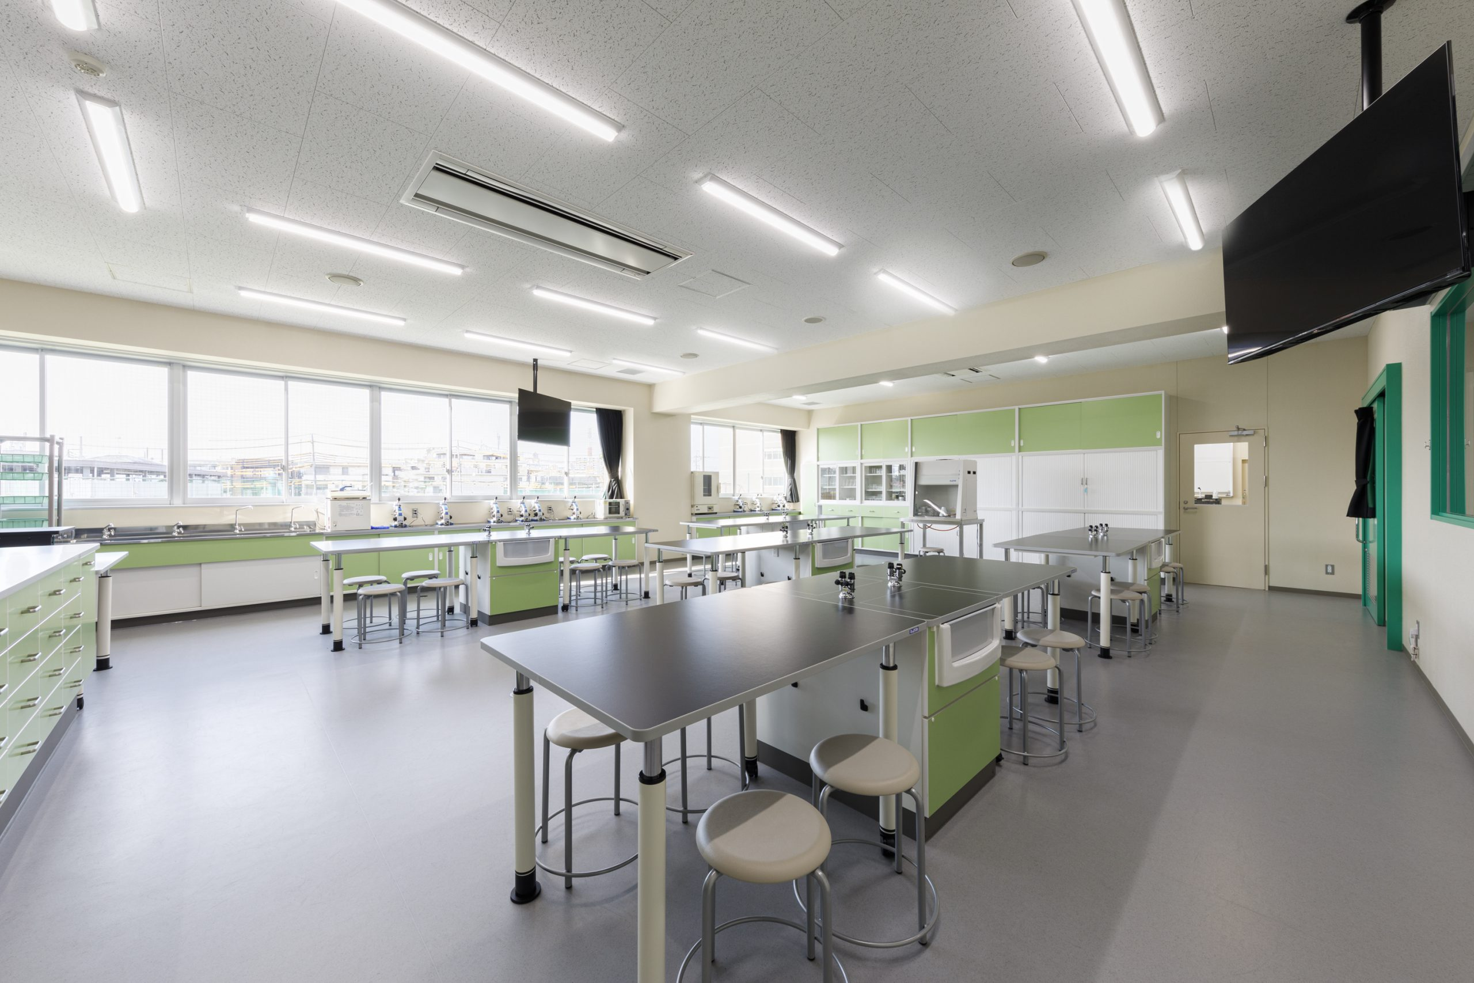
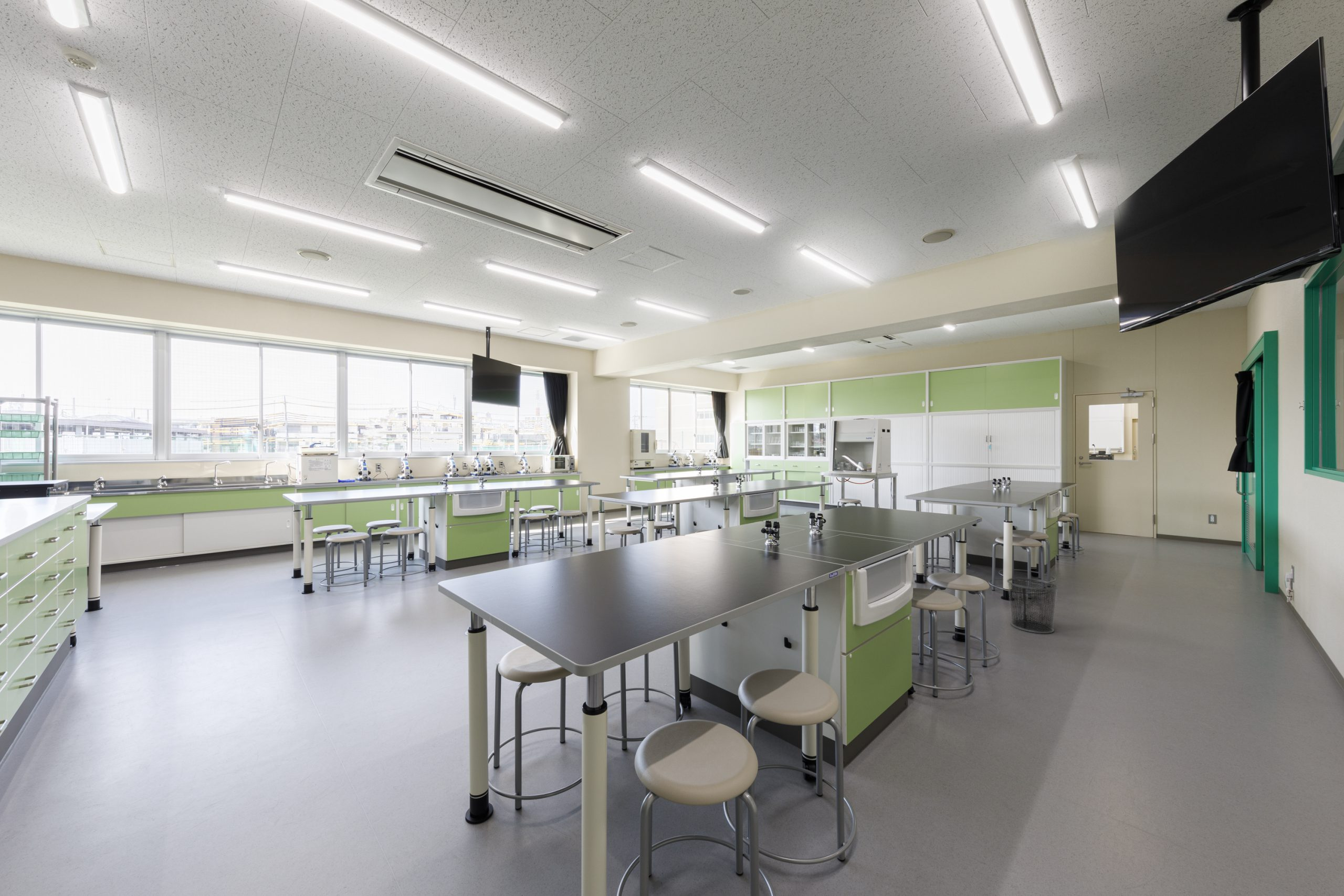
+ waste bin [1006,577,1059,634]
